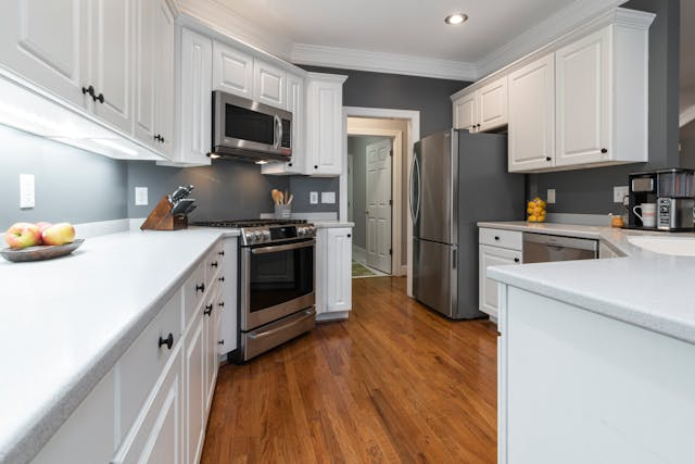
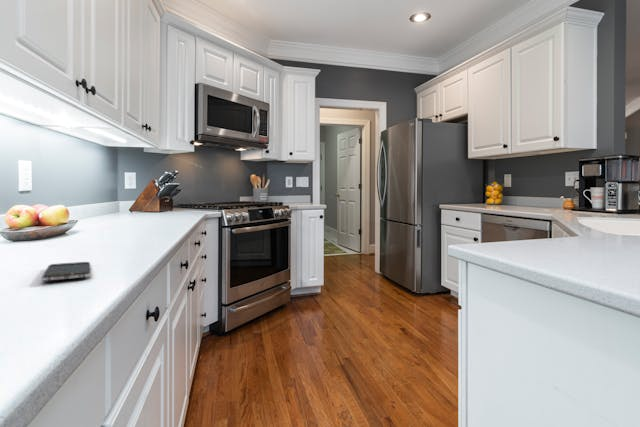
+ smartphone [41,261,92,282]
